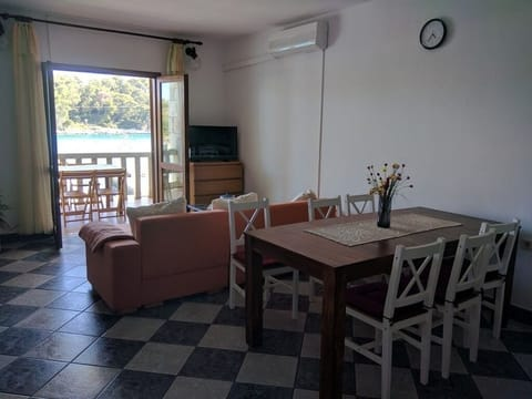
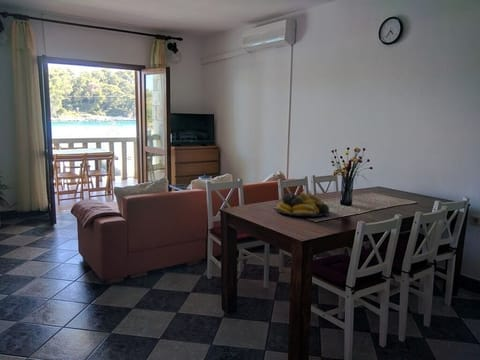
+ fruit bowl [275,191,330,218]
